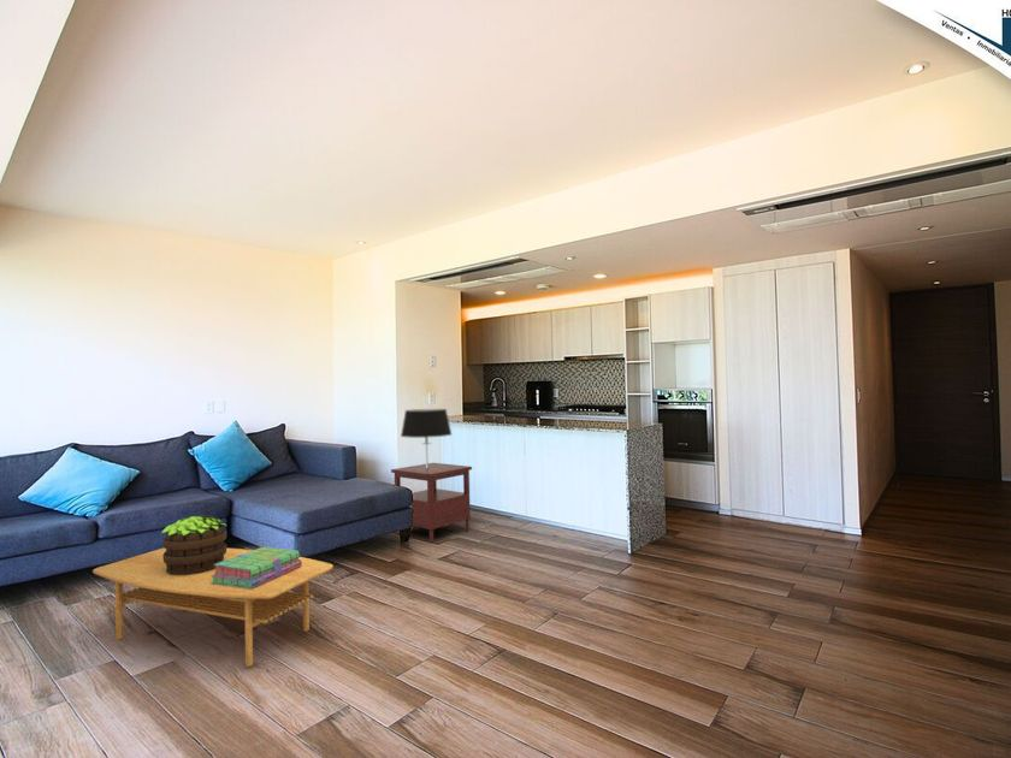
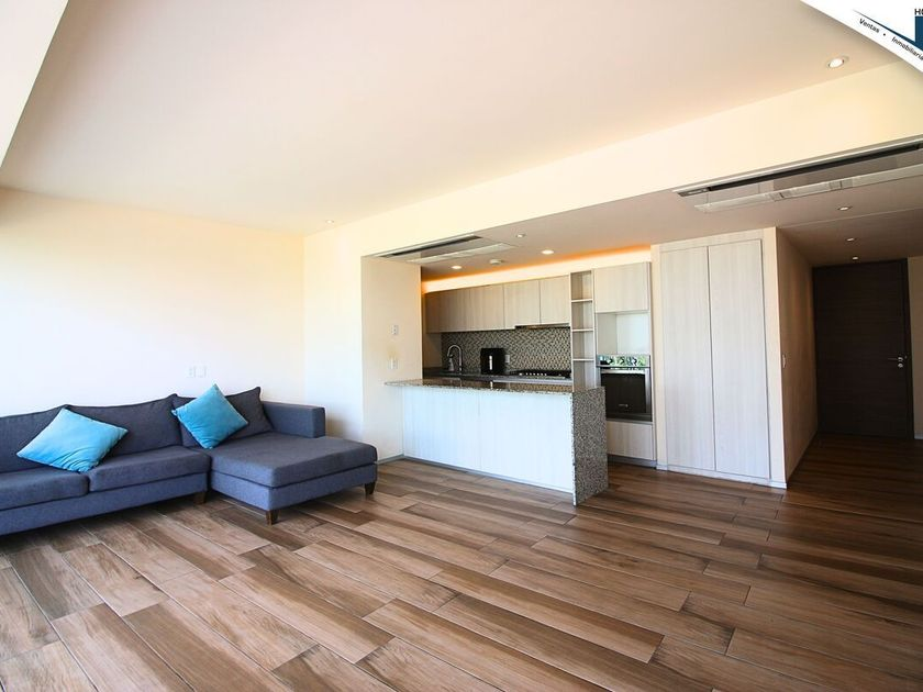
- side table [390,462,473,544]
- stack of books [211,546,302,588]
- potted plant [160,515,227,575]
- coffee table [91,547,335,668]
- table lamp [400,408,453,468]
